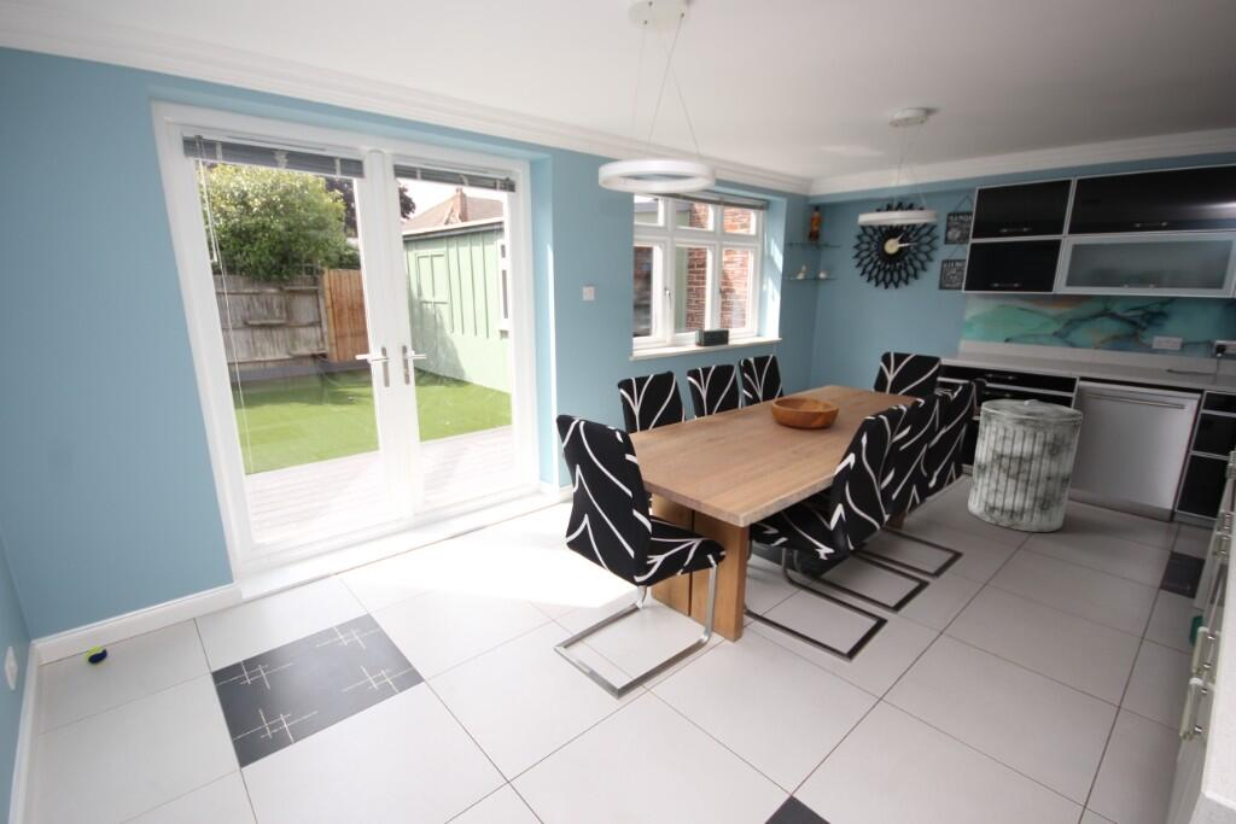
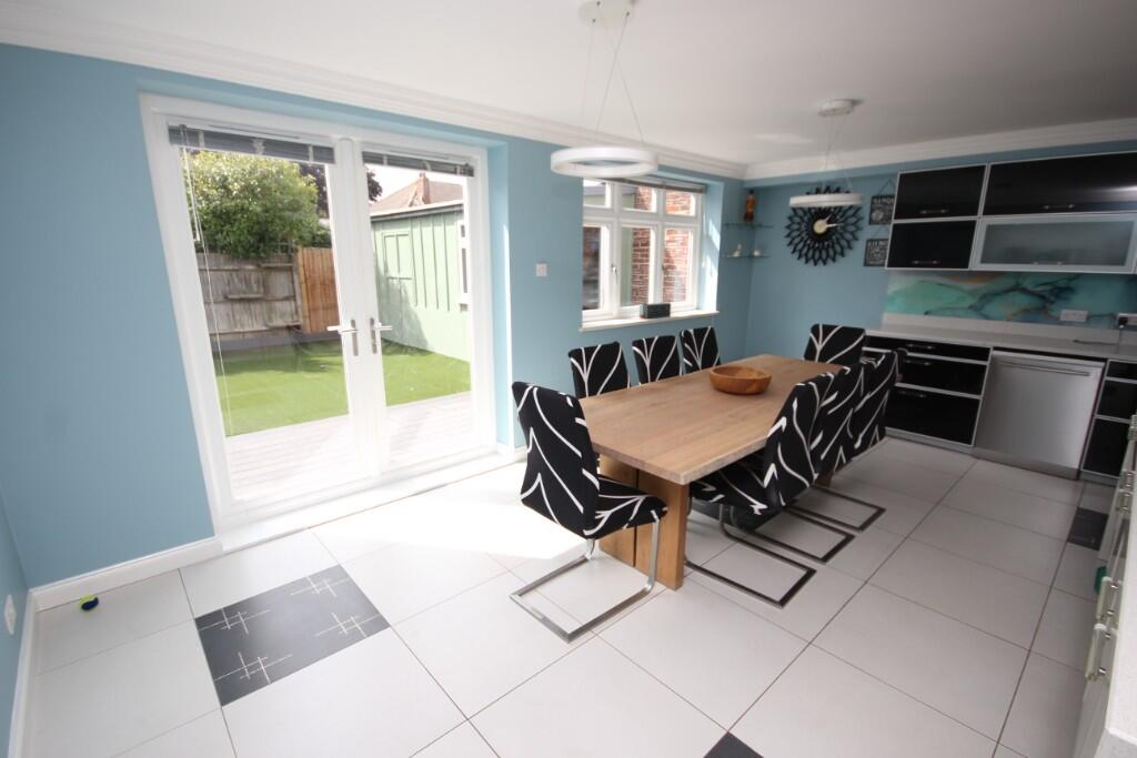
- trash can [967,398,1084,533]
